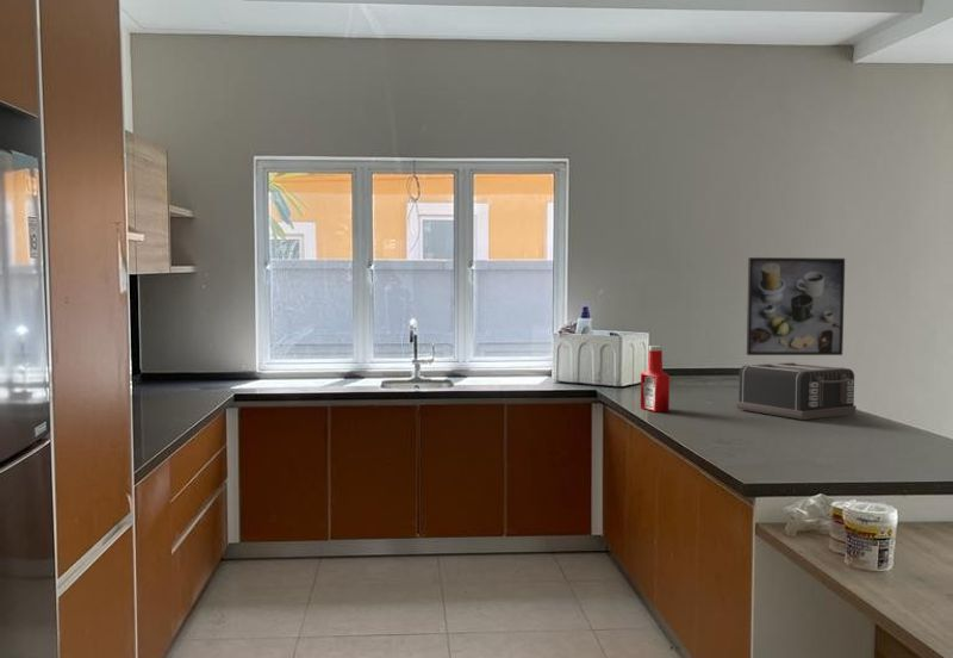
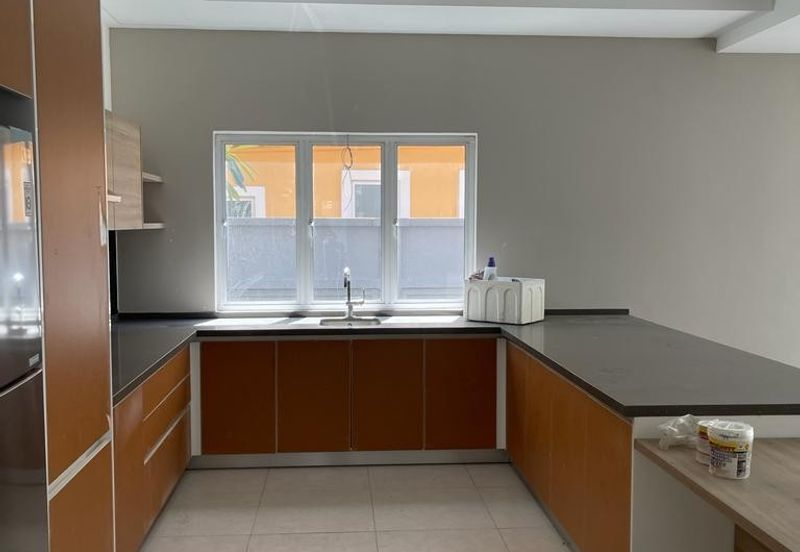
- toaster [735,361,858,421]
- soap bottle [640,344,671,414]
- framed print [746,256,846,356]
